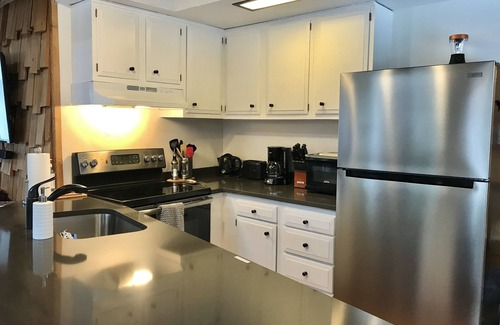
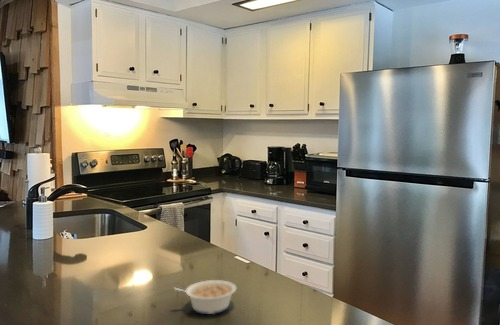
+ legume [173,279,237,315]
